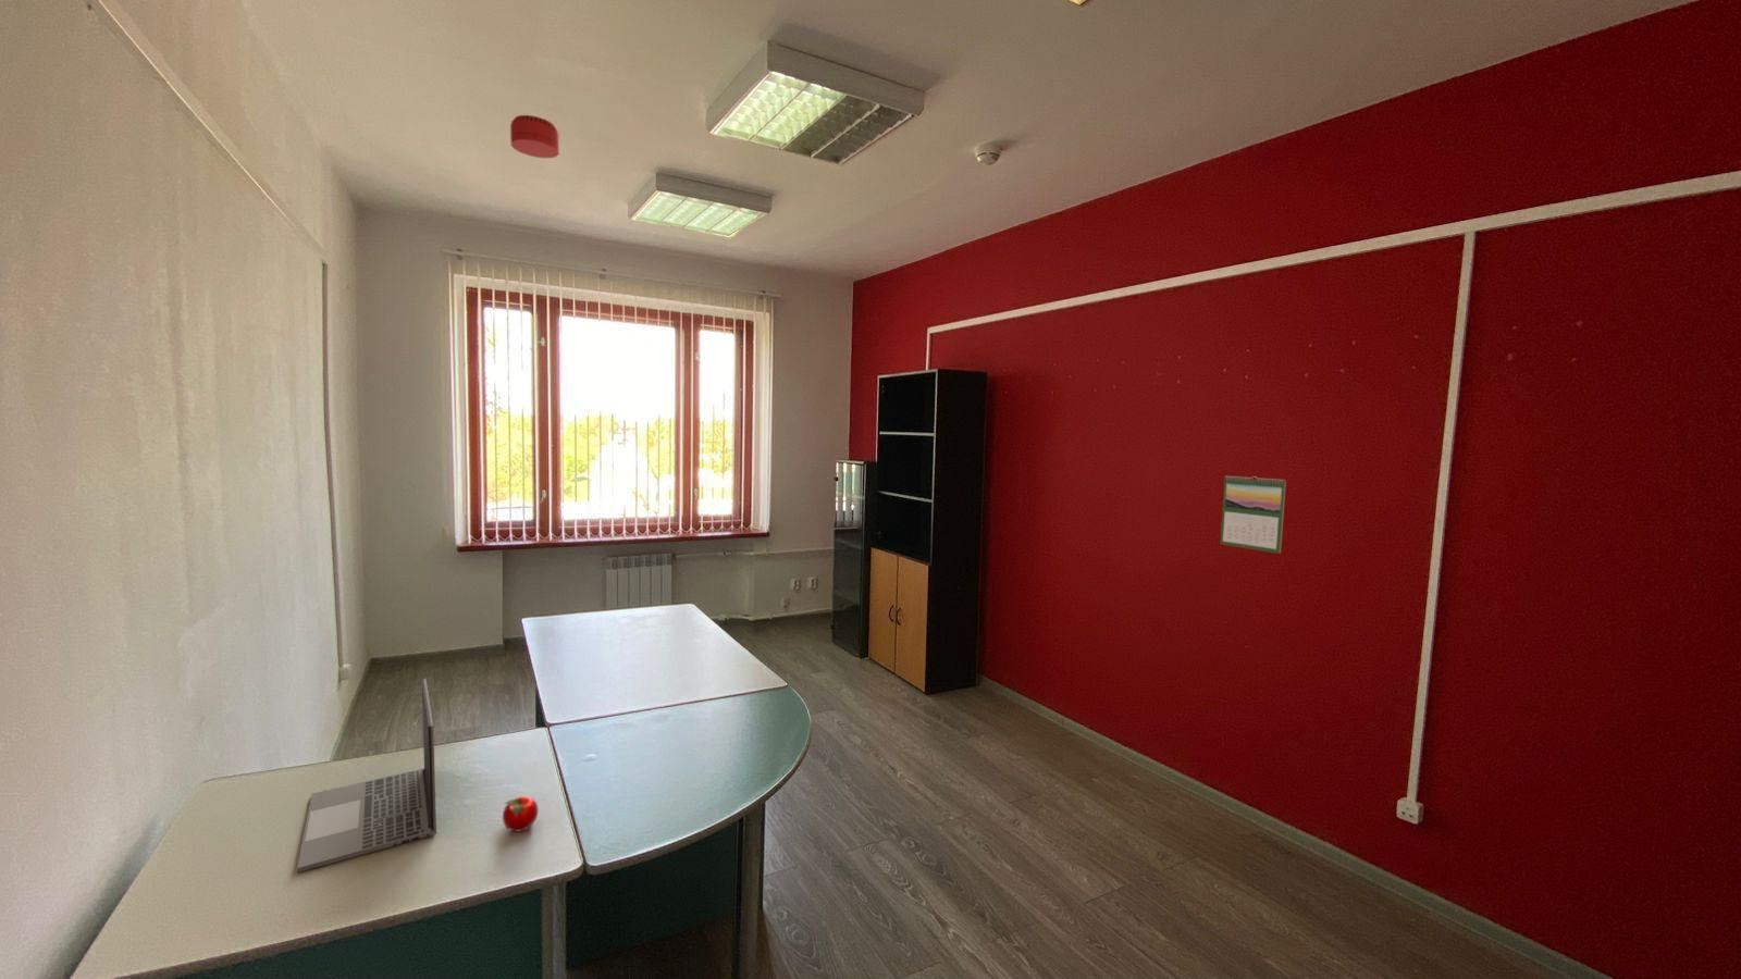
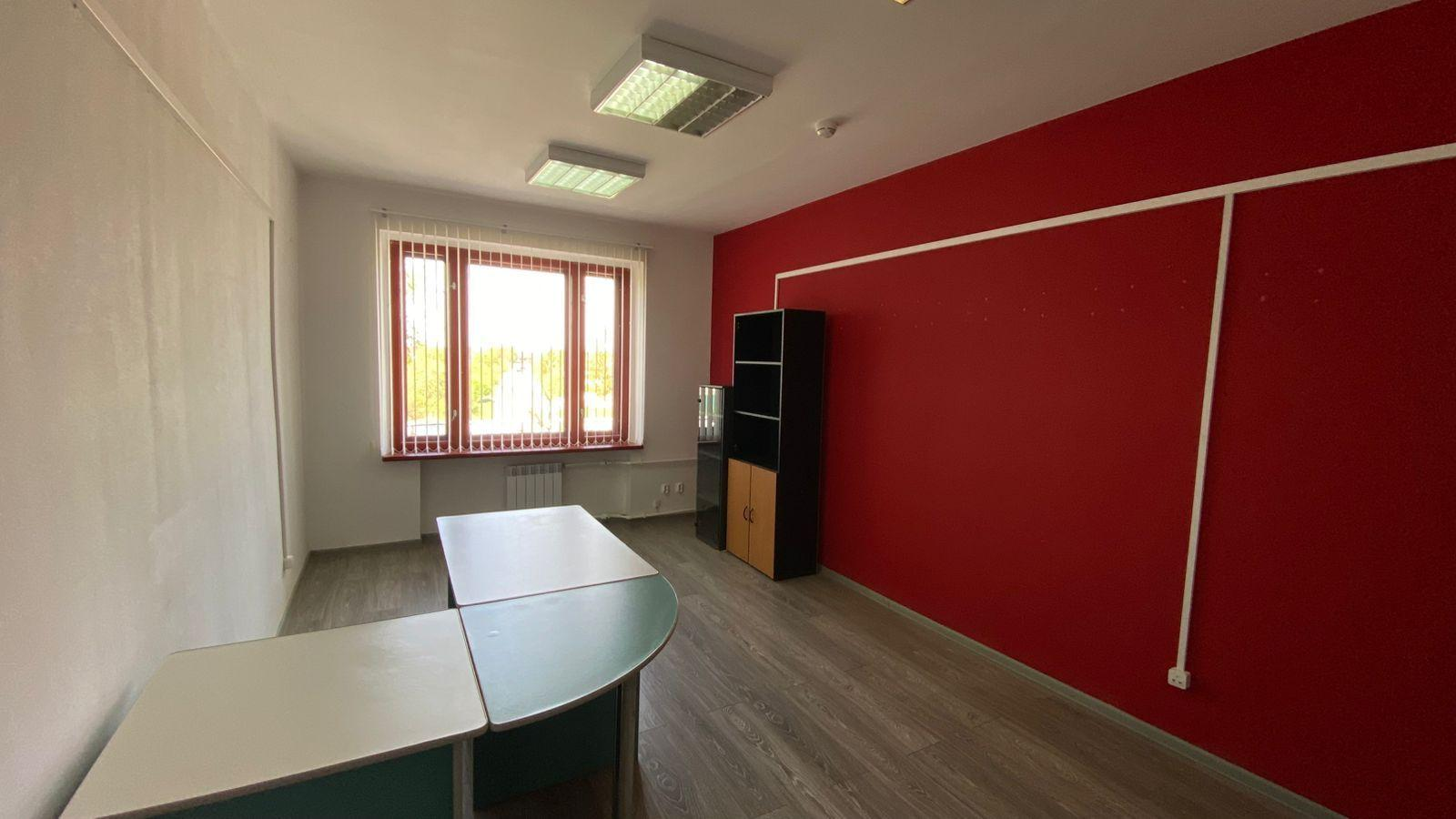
- laptop [297,678,438,874]
- calendar [1220,475,1288,555]
- smoke detector [509,115,561,159]
- apple [502,795,539,833]
